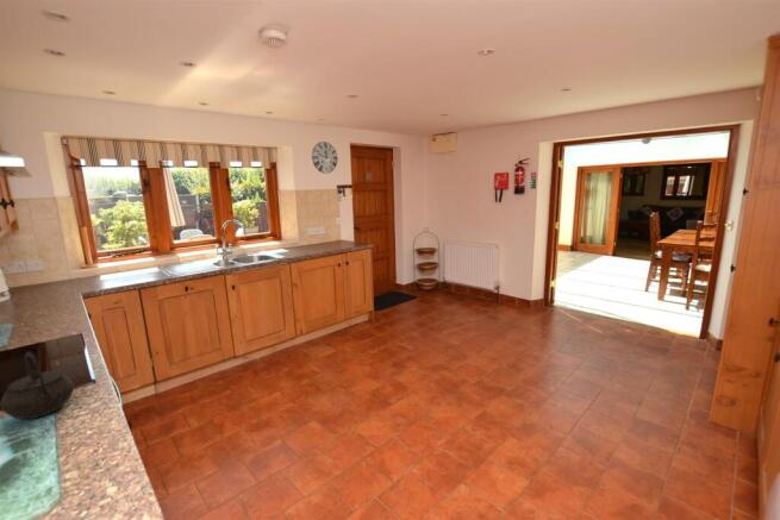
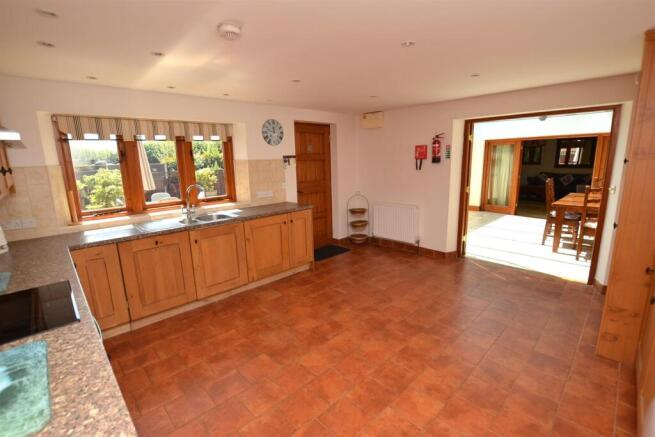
- kettle [0,351,75,420]
